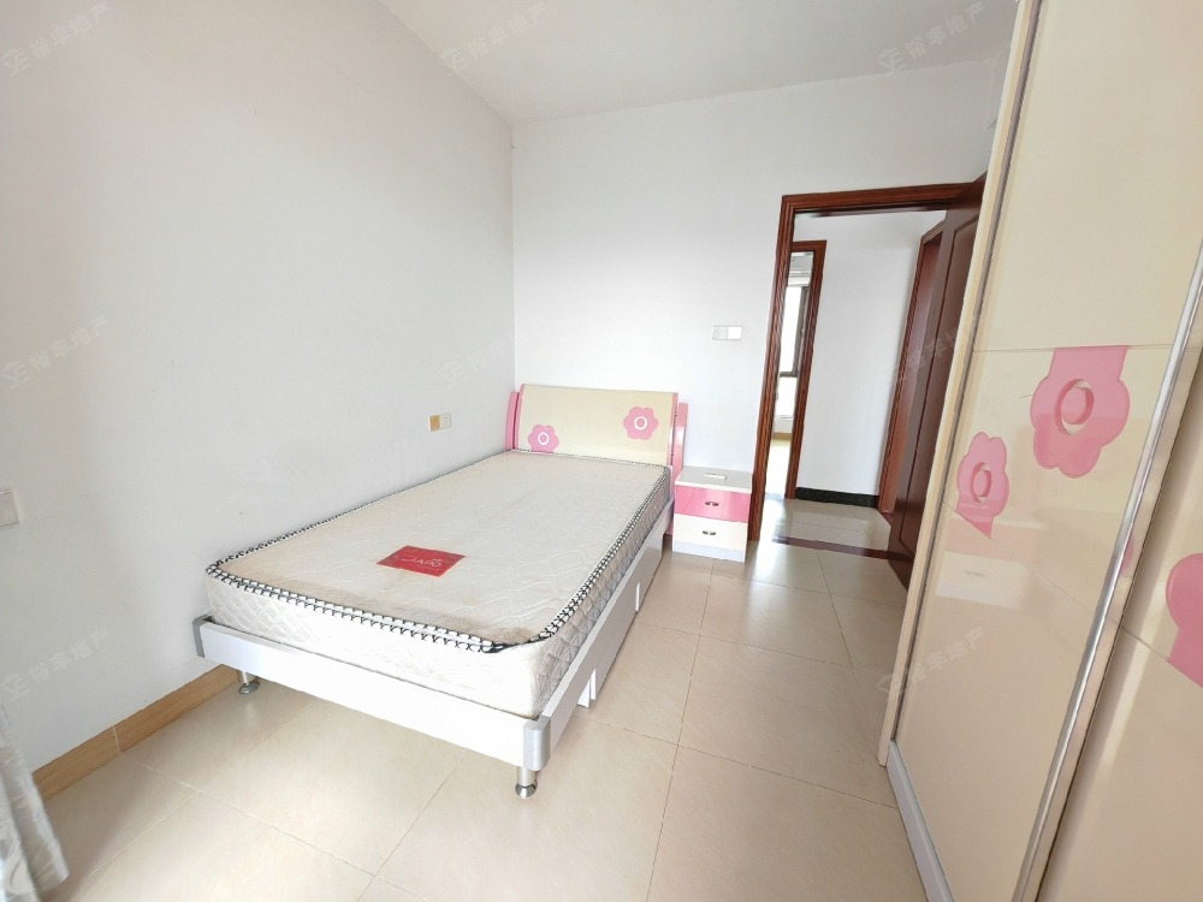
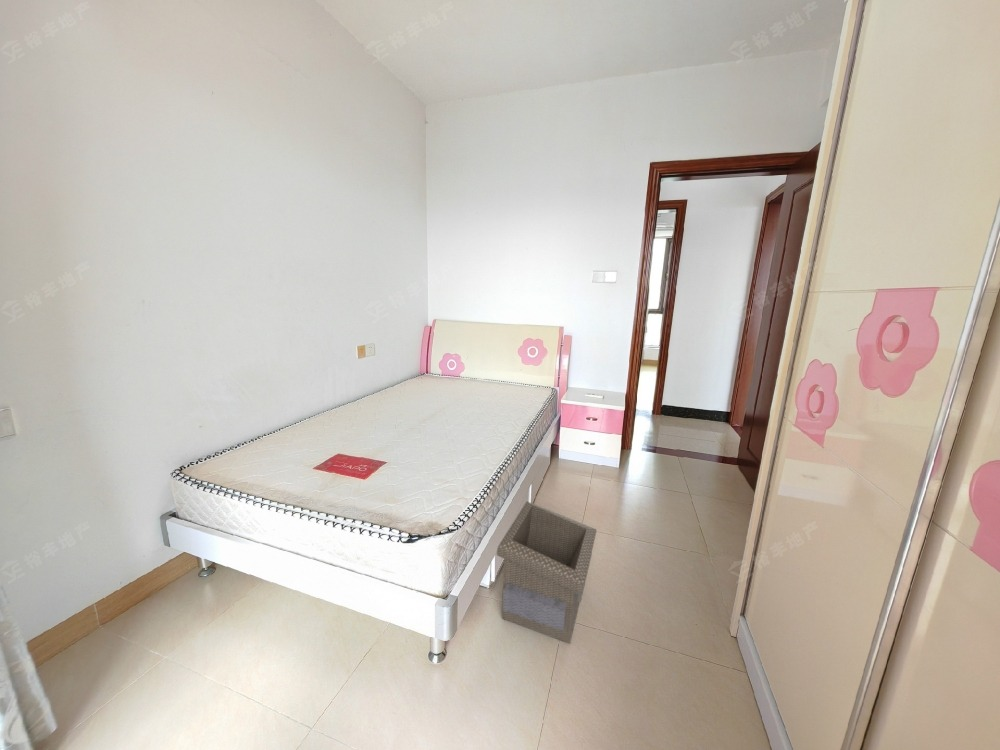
+ storage basket [496,501,598,644]
